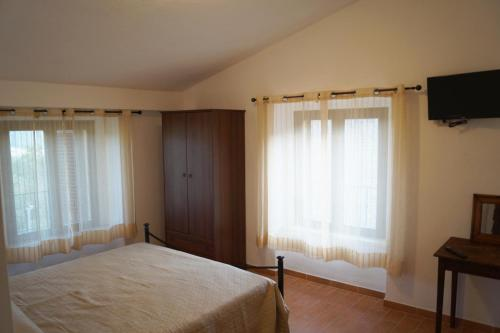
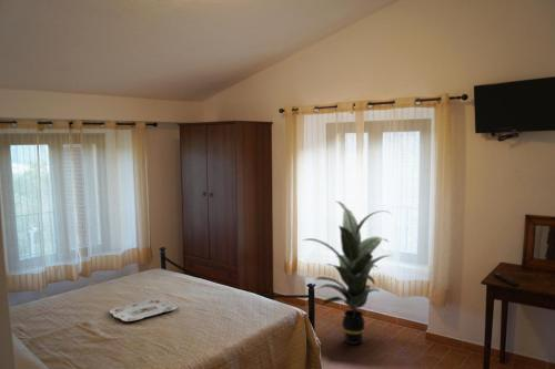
+ indoor plant [302,201,393,346]
+ serving tray [109,297,178,322]
